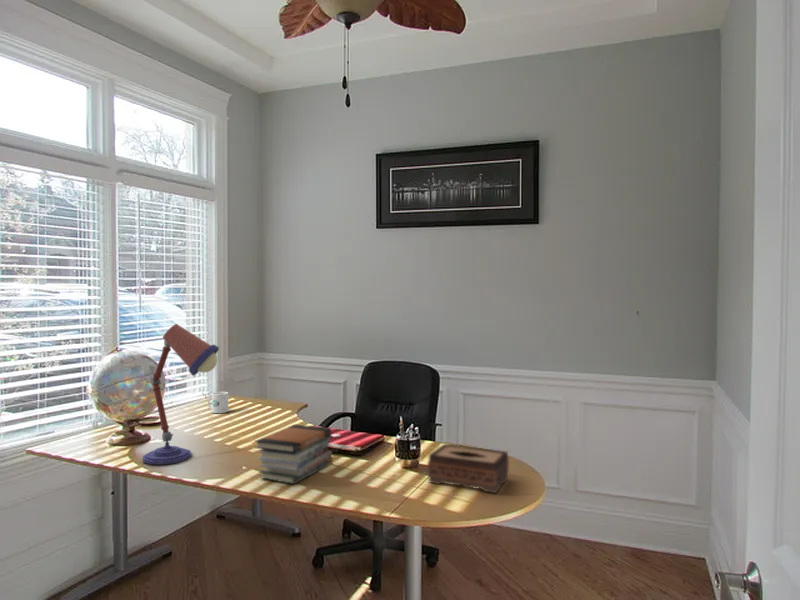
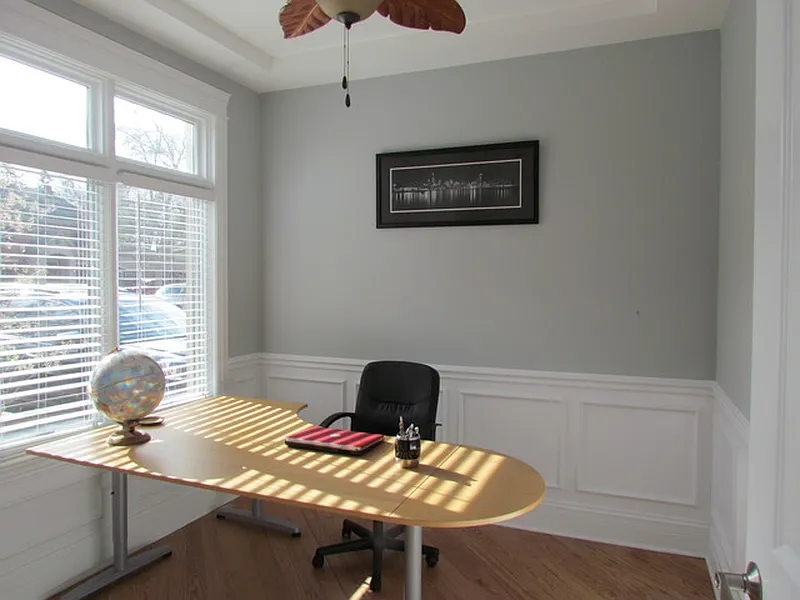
- tissue box [427,443,510,494]
- desk lamp [142,323,220,466]
- mug [207,391,229,414]
- book stack [253,423,334,485]
